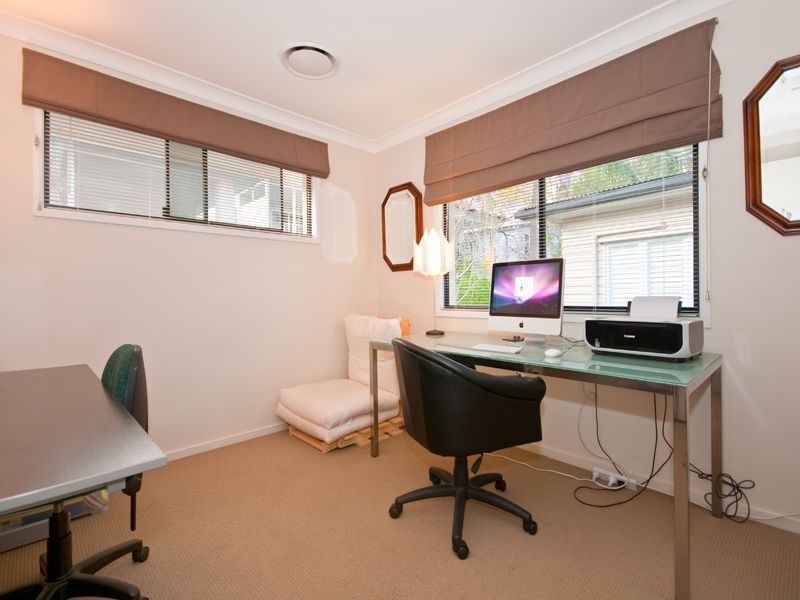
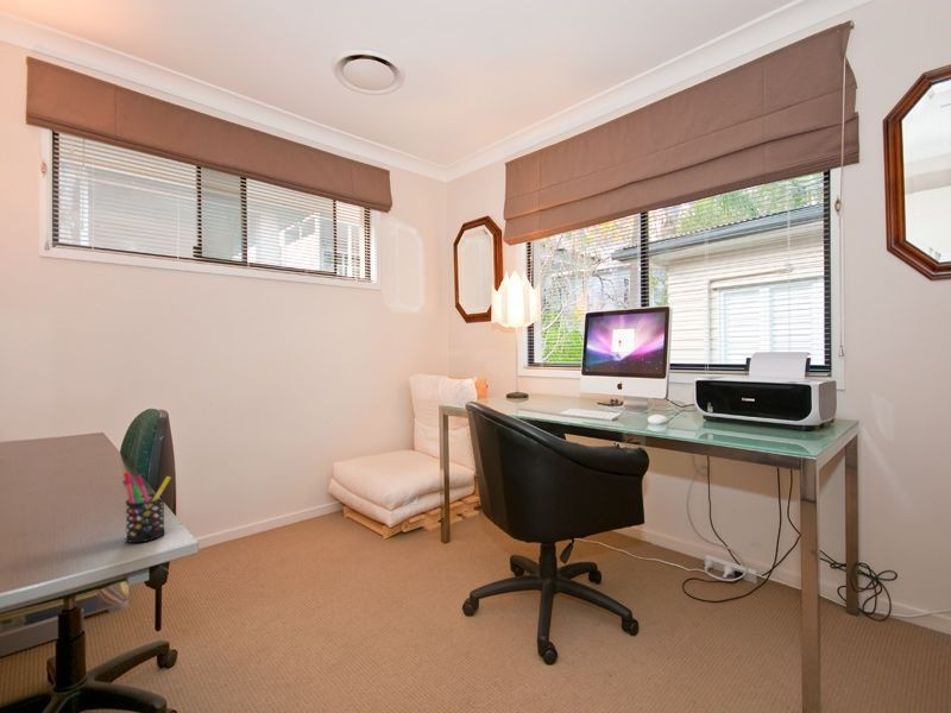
+ pen holder [121,471,172,544]
